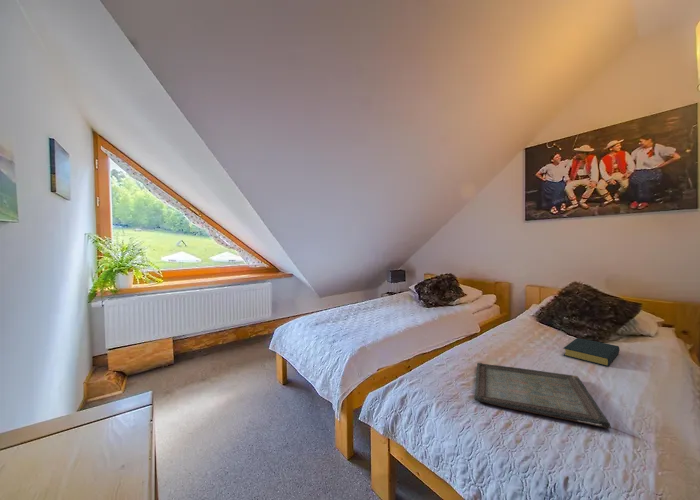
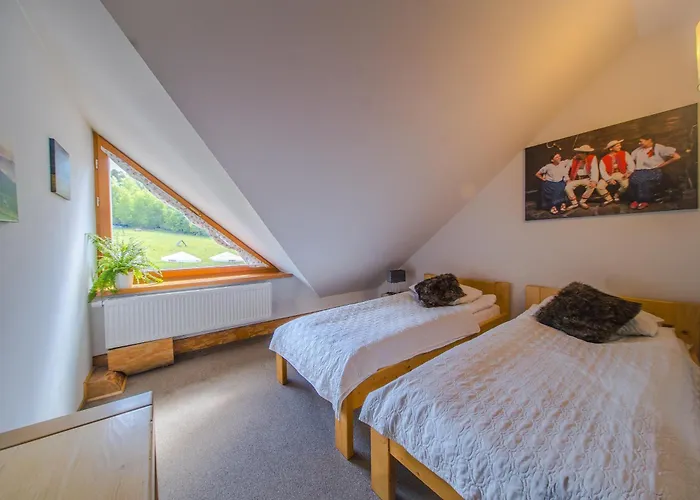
- serving tray [473,362,612,429]
- hardback book [563,337,620,367]
